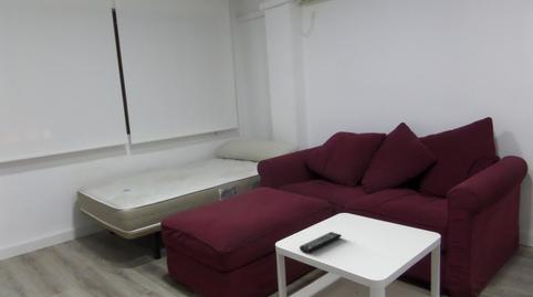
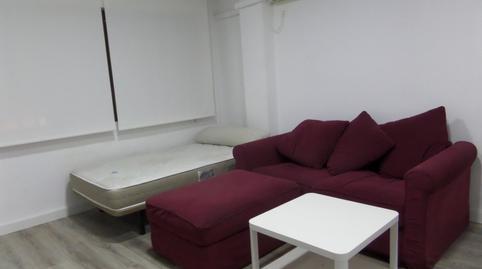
- remote control [299,231,343,254]
